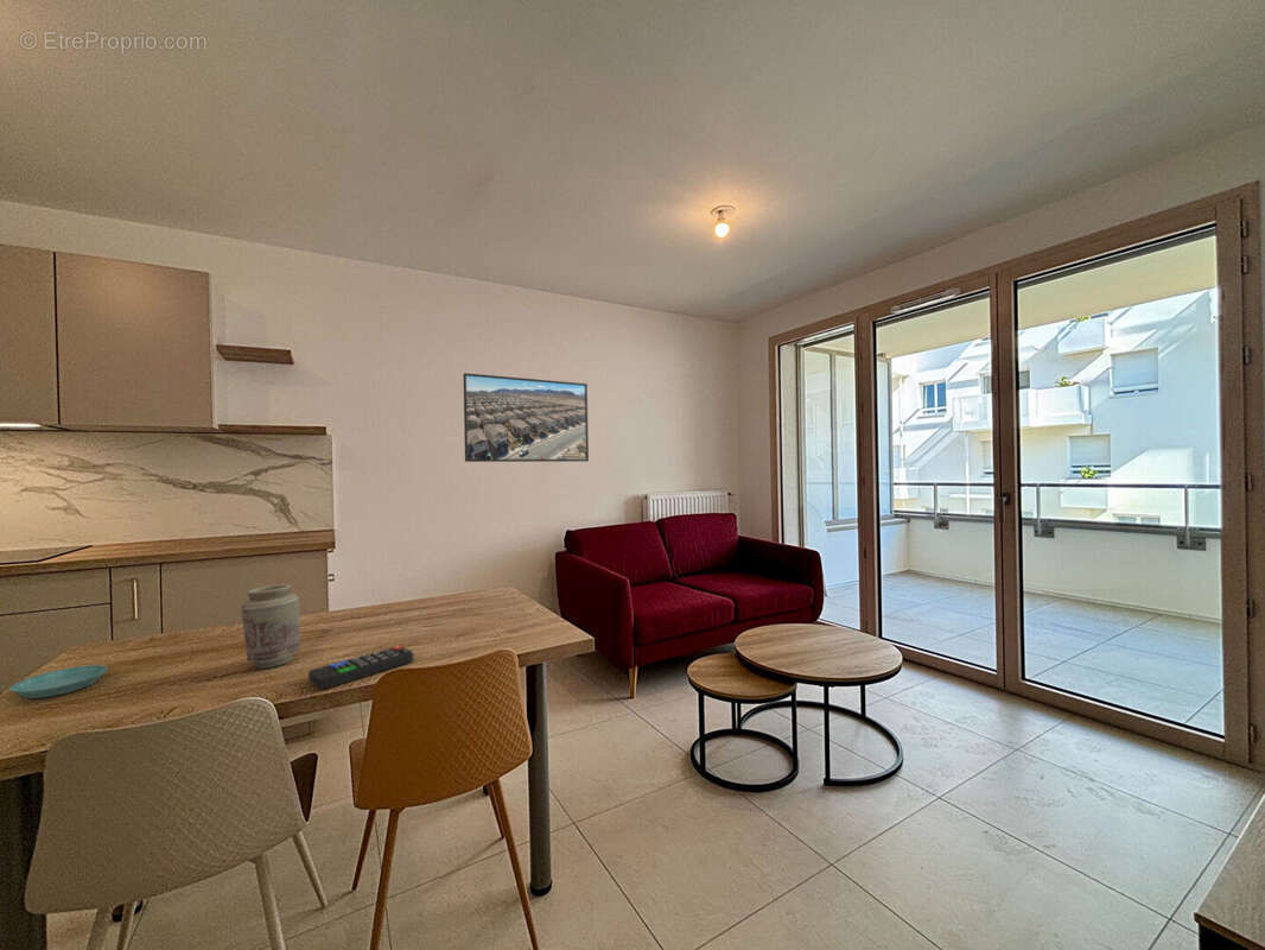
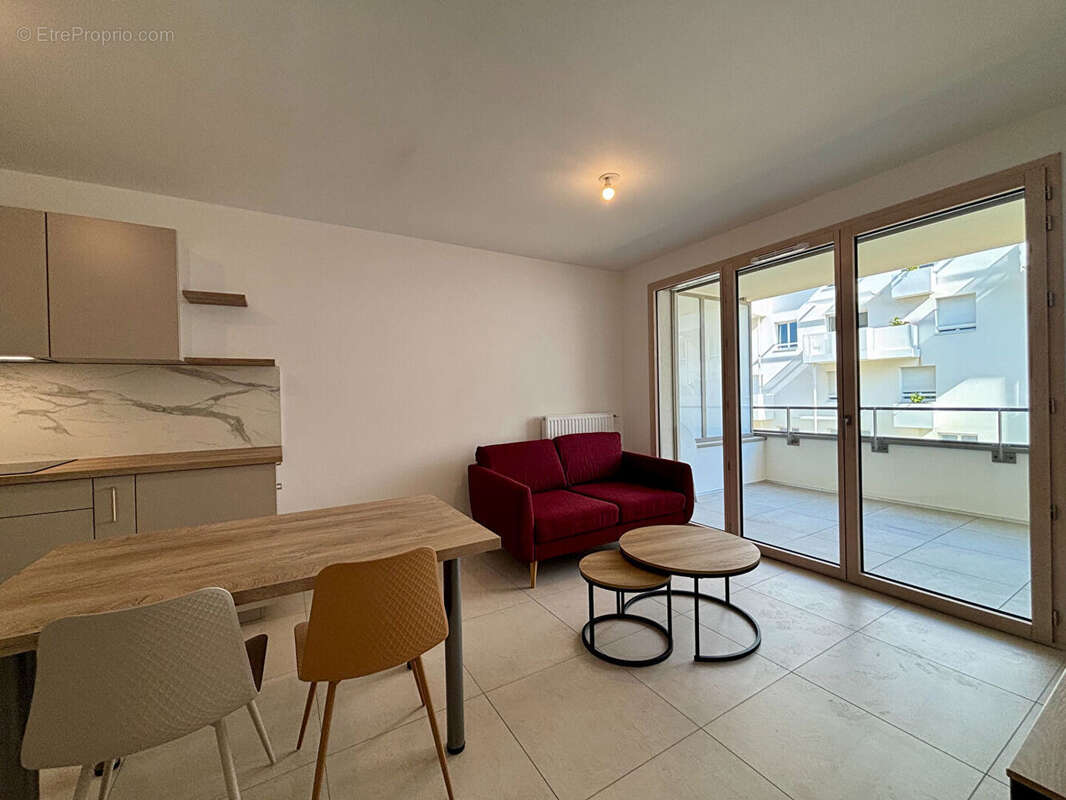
- saucer [8,664,108,699]
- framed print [463,372,590,463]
- vase [240,583,301,669]
- remote control [307,645,414,691]
